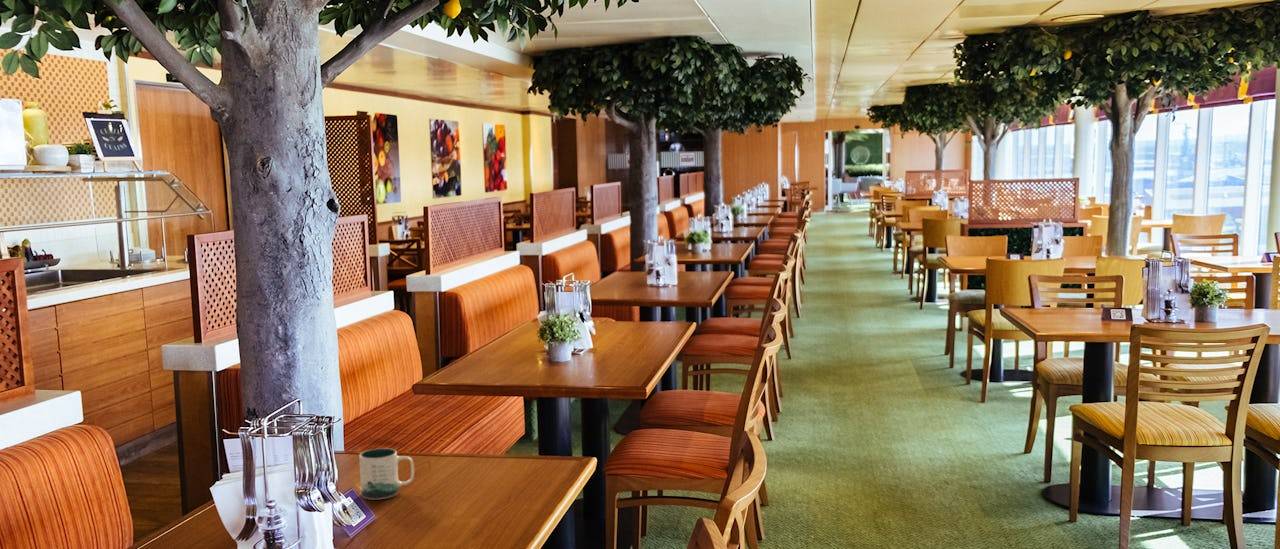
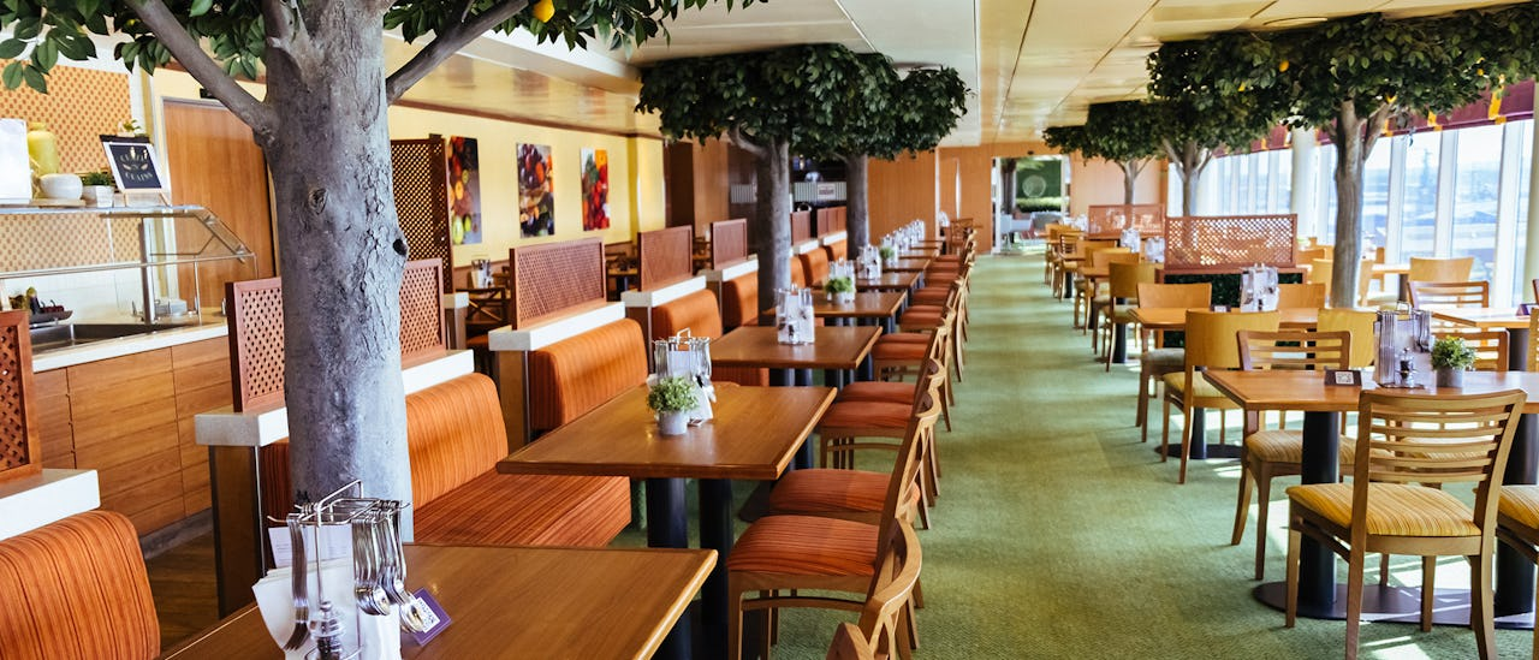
- mug [358,447,415,500]
